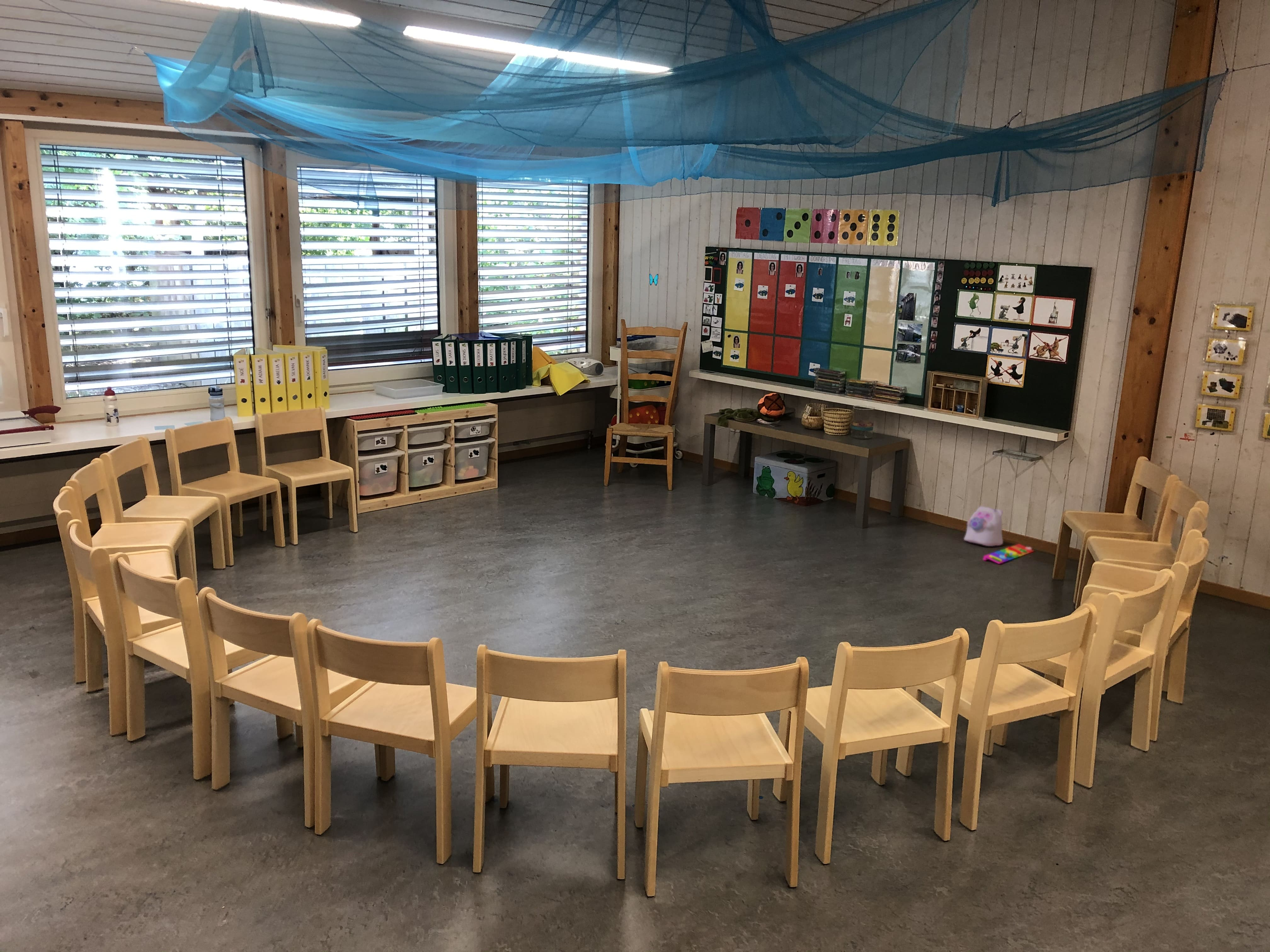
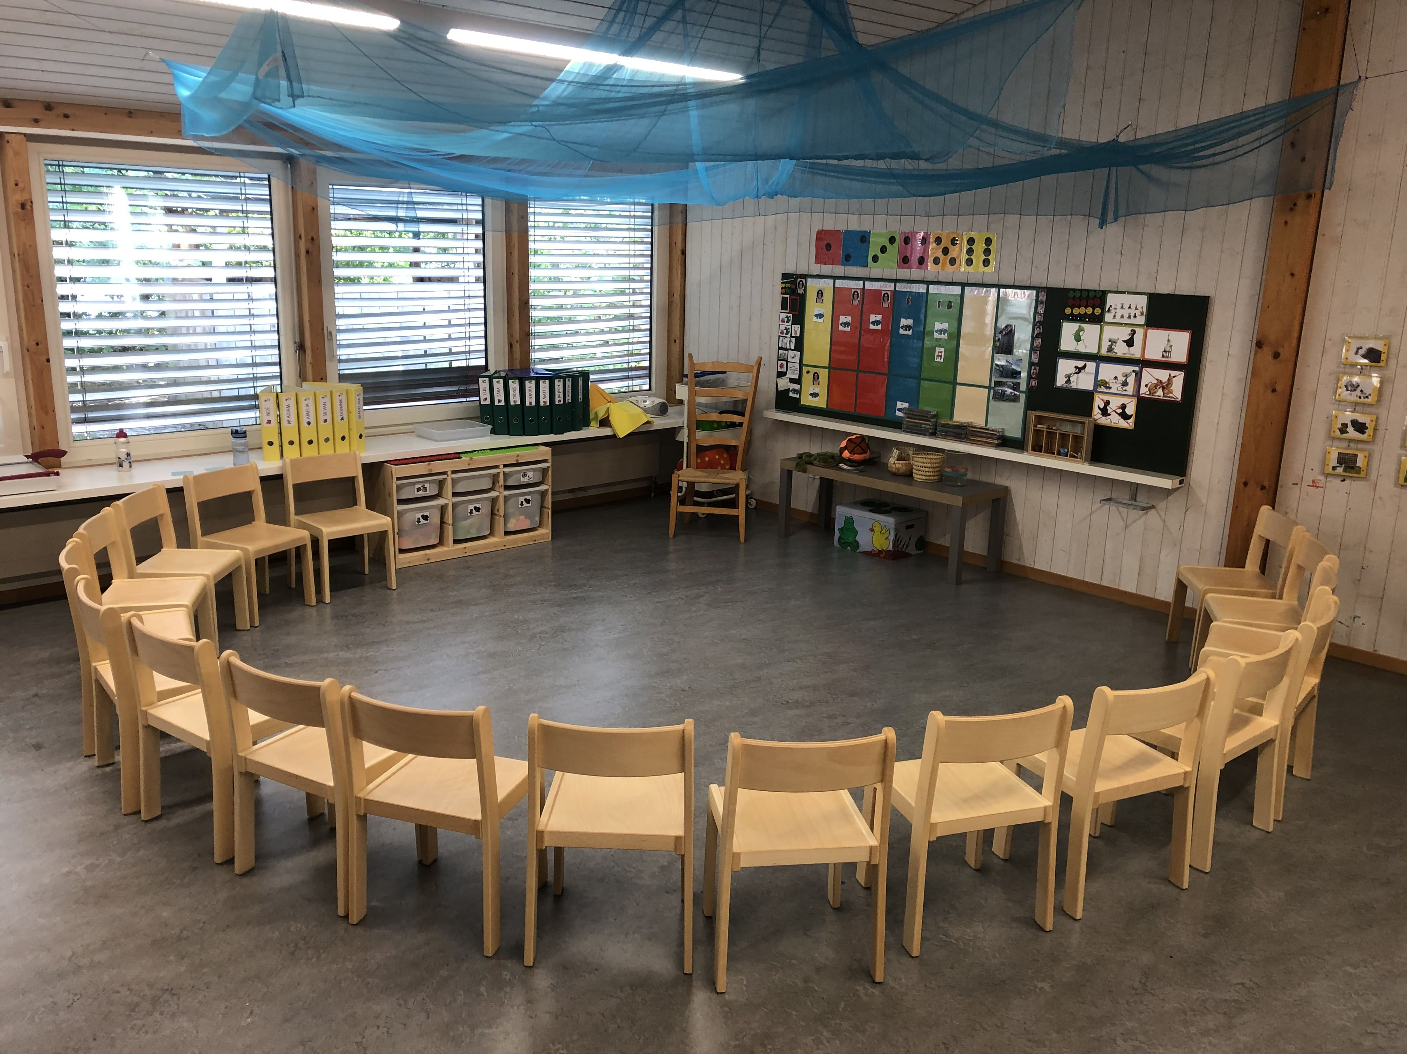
- knob puzzle [983,544,1034,564]
- plush toy [964,506,1004,547]
- decorative butterfly [649,274,659,286]
